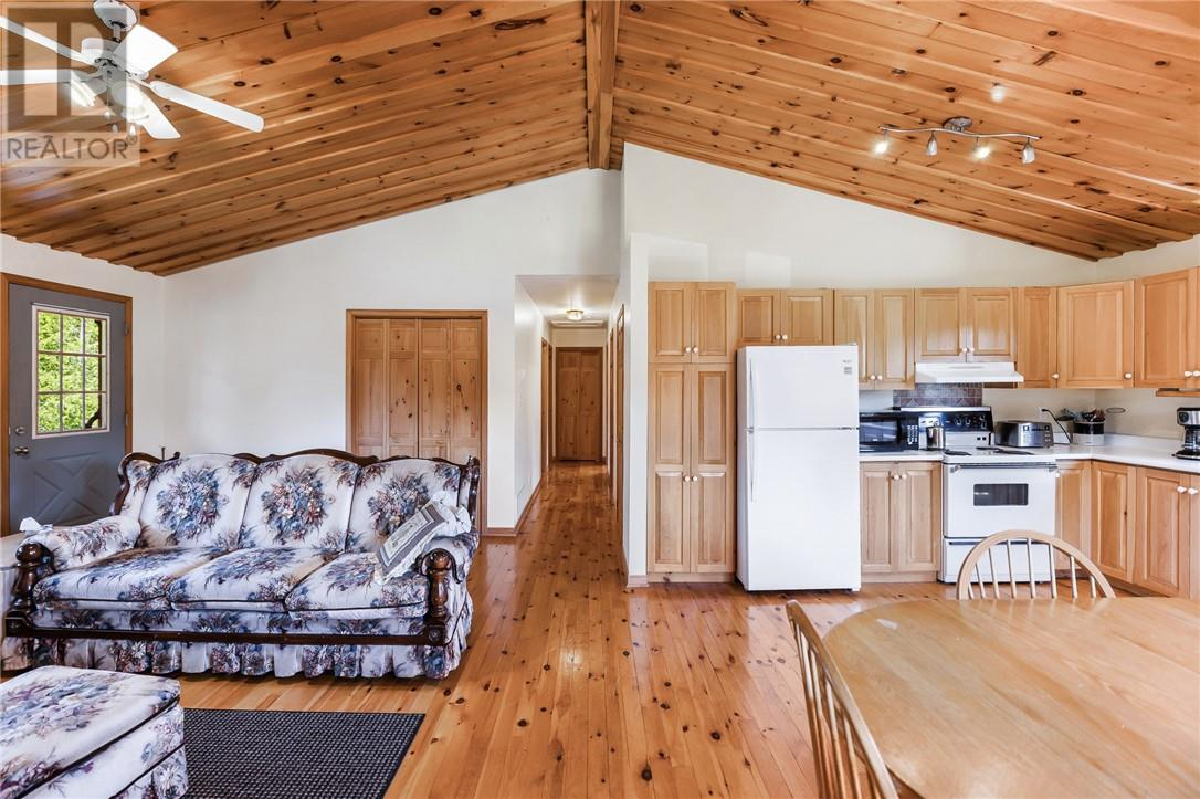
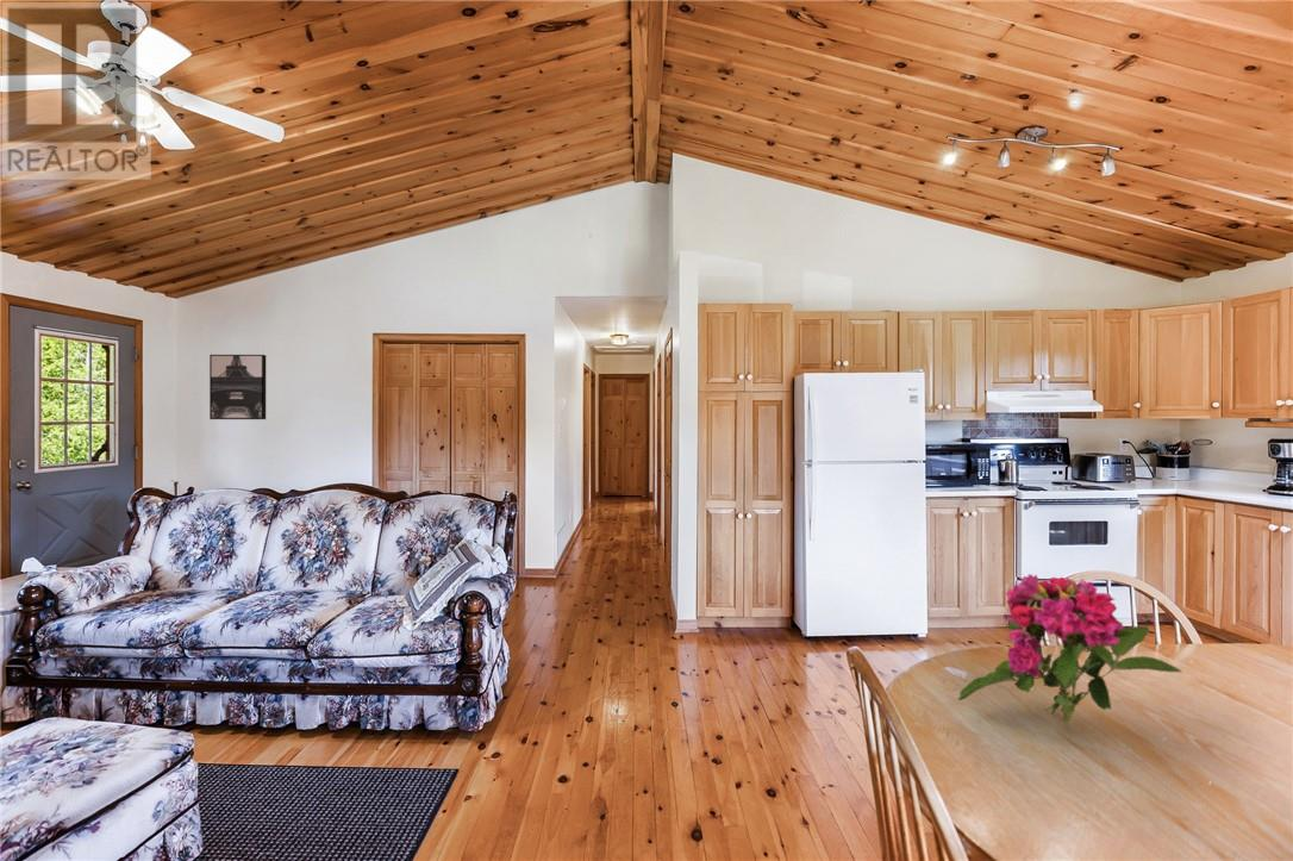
+ flower [957,573,1183,723]
+ wall art [208,354,267,420]
